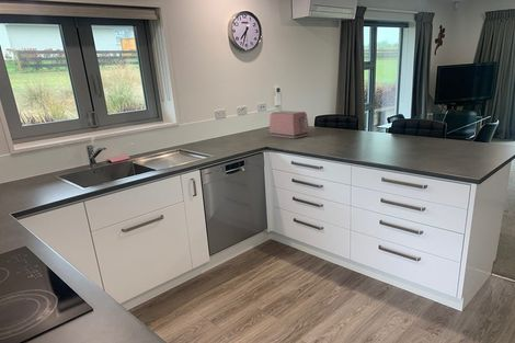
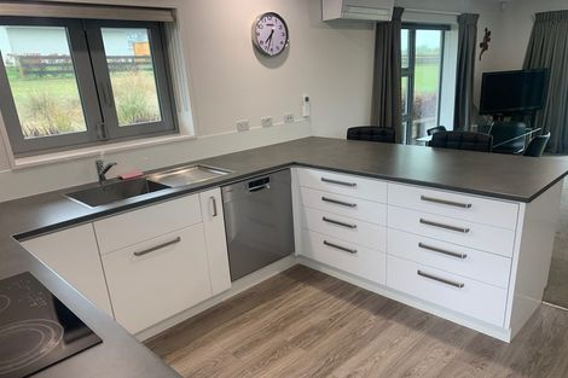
- toaster [268,110,310,139]
